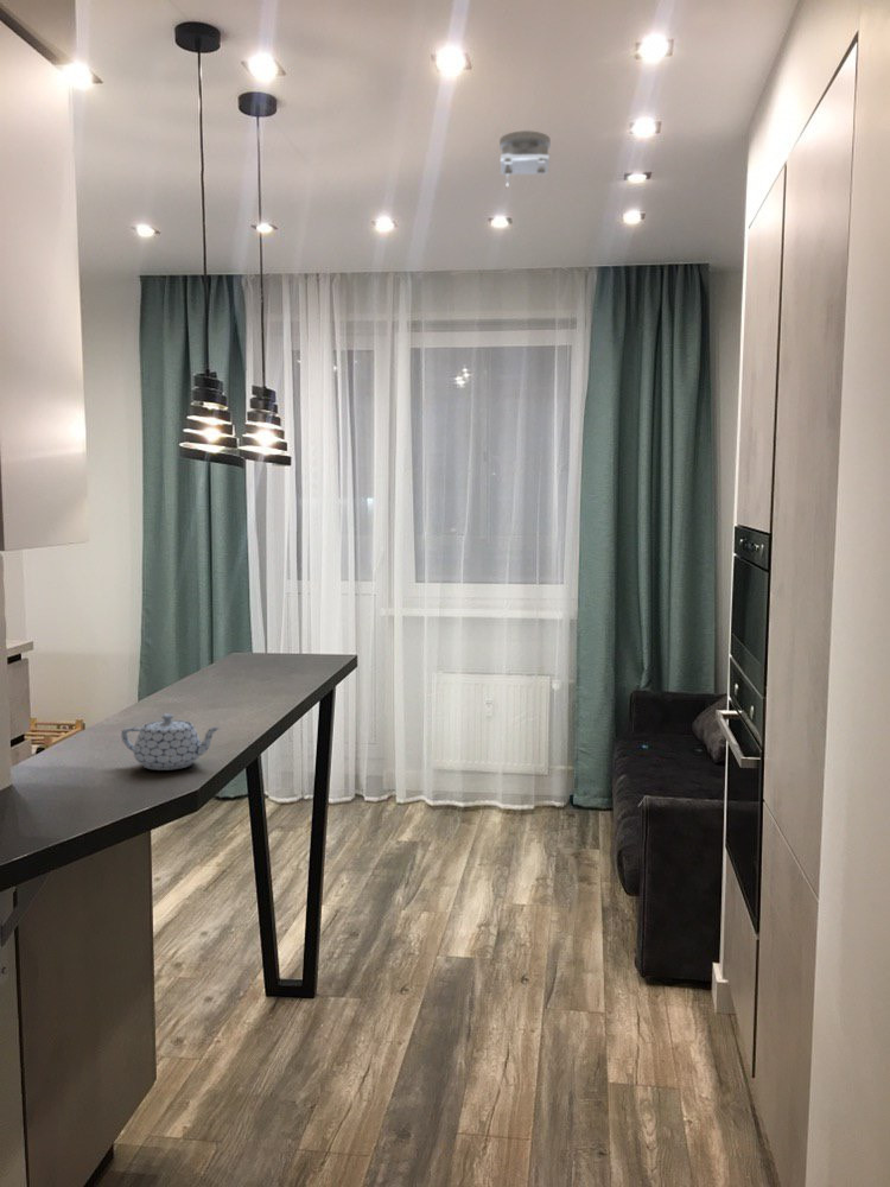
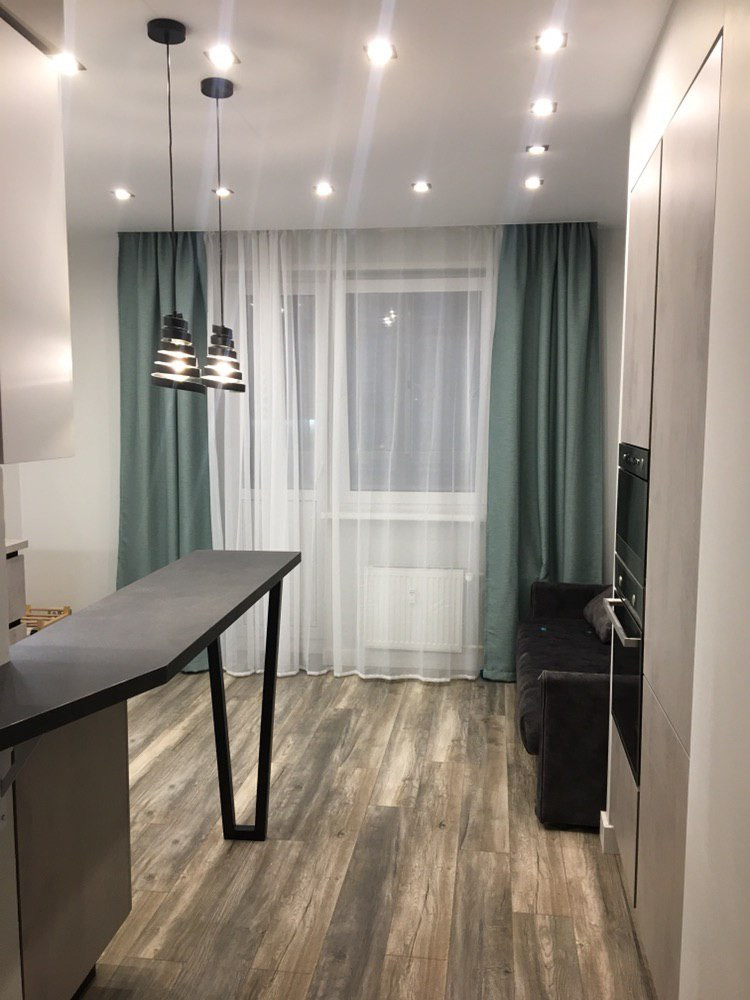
- smoke detector [498,129,552,188]
- teapot [120,712,222,772]
